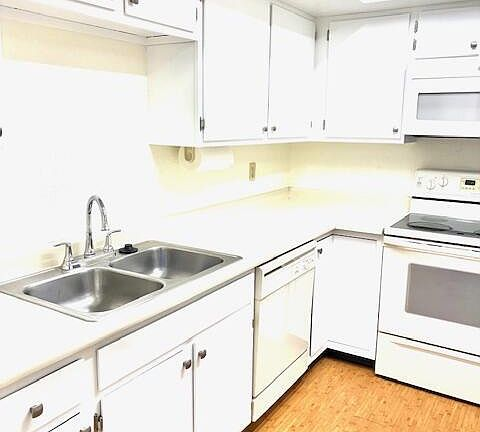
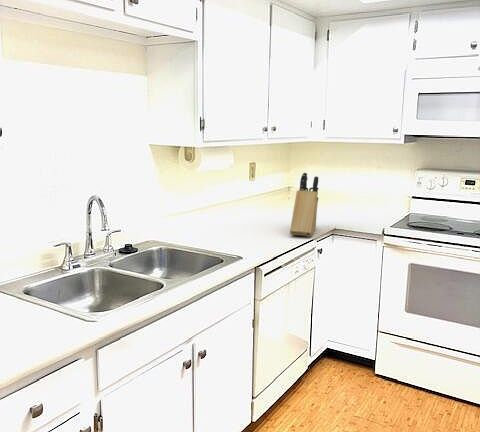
+ knife block [289,171,320,238]
